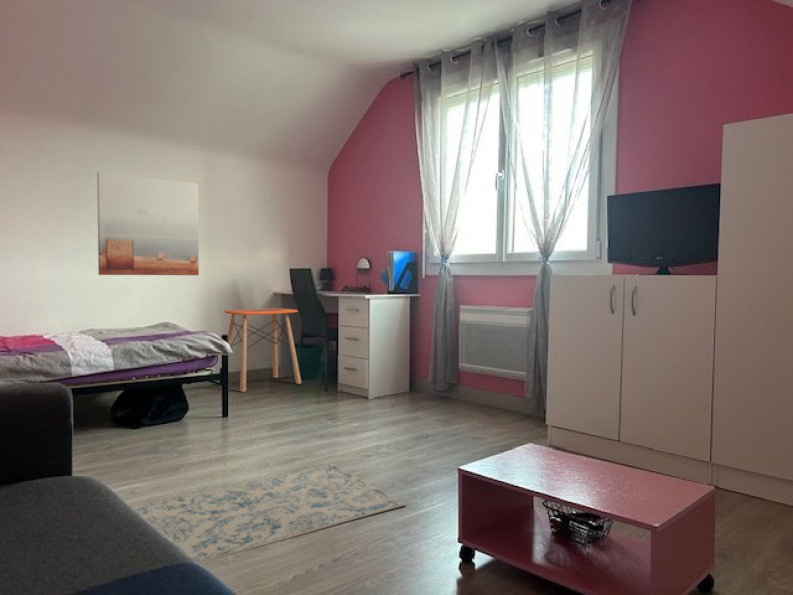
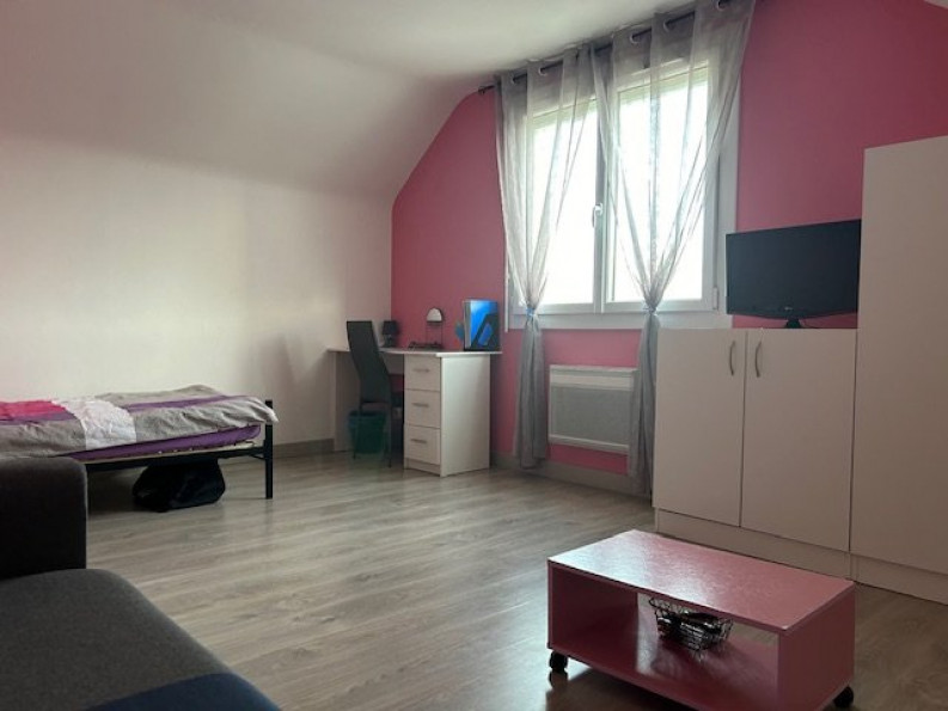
- wall art [96,171,200,276]
- rug [131,463,408,564]
- side table [223,307,302,393]
